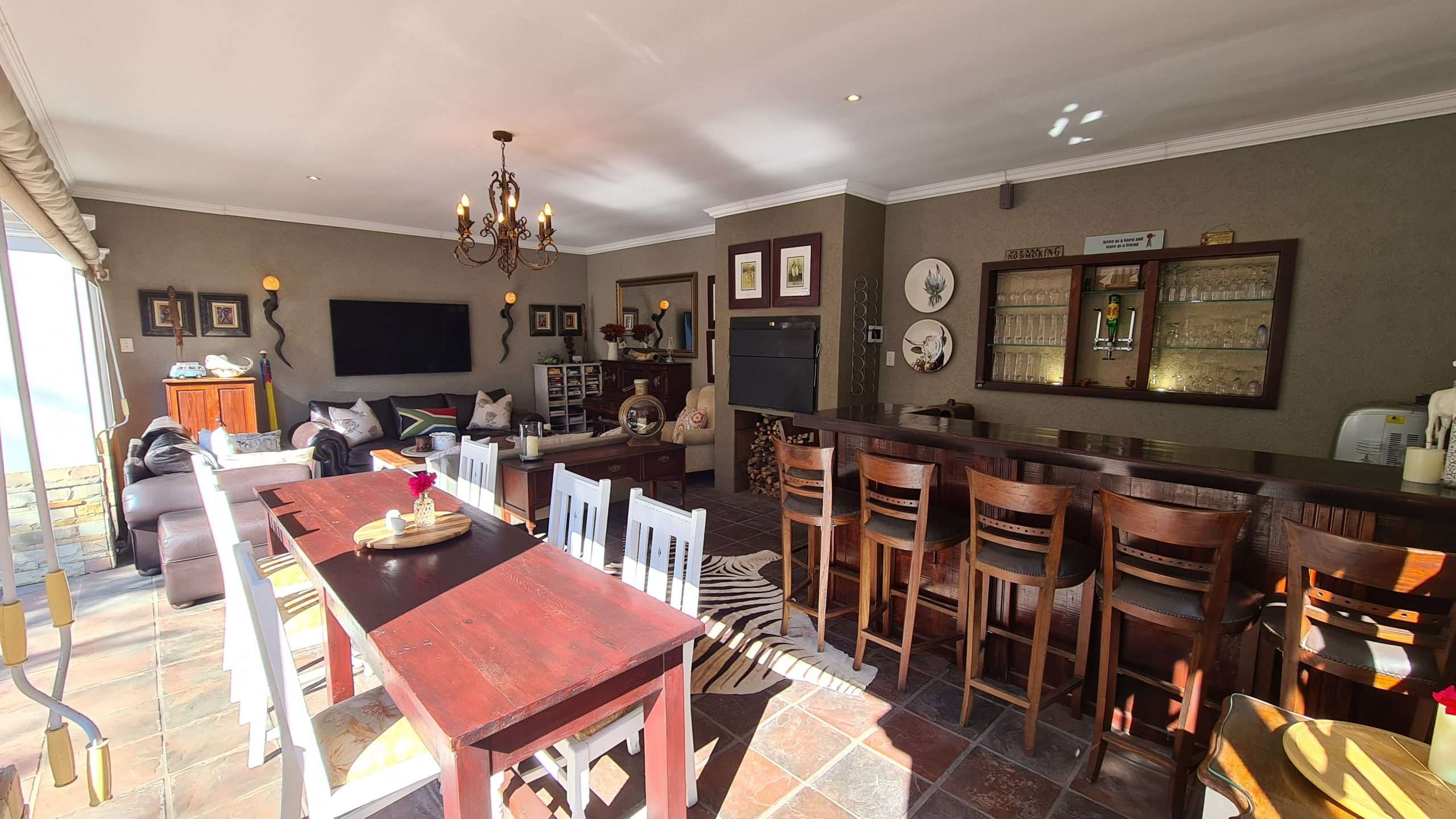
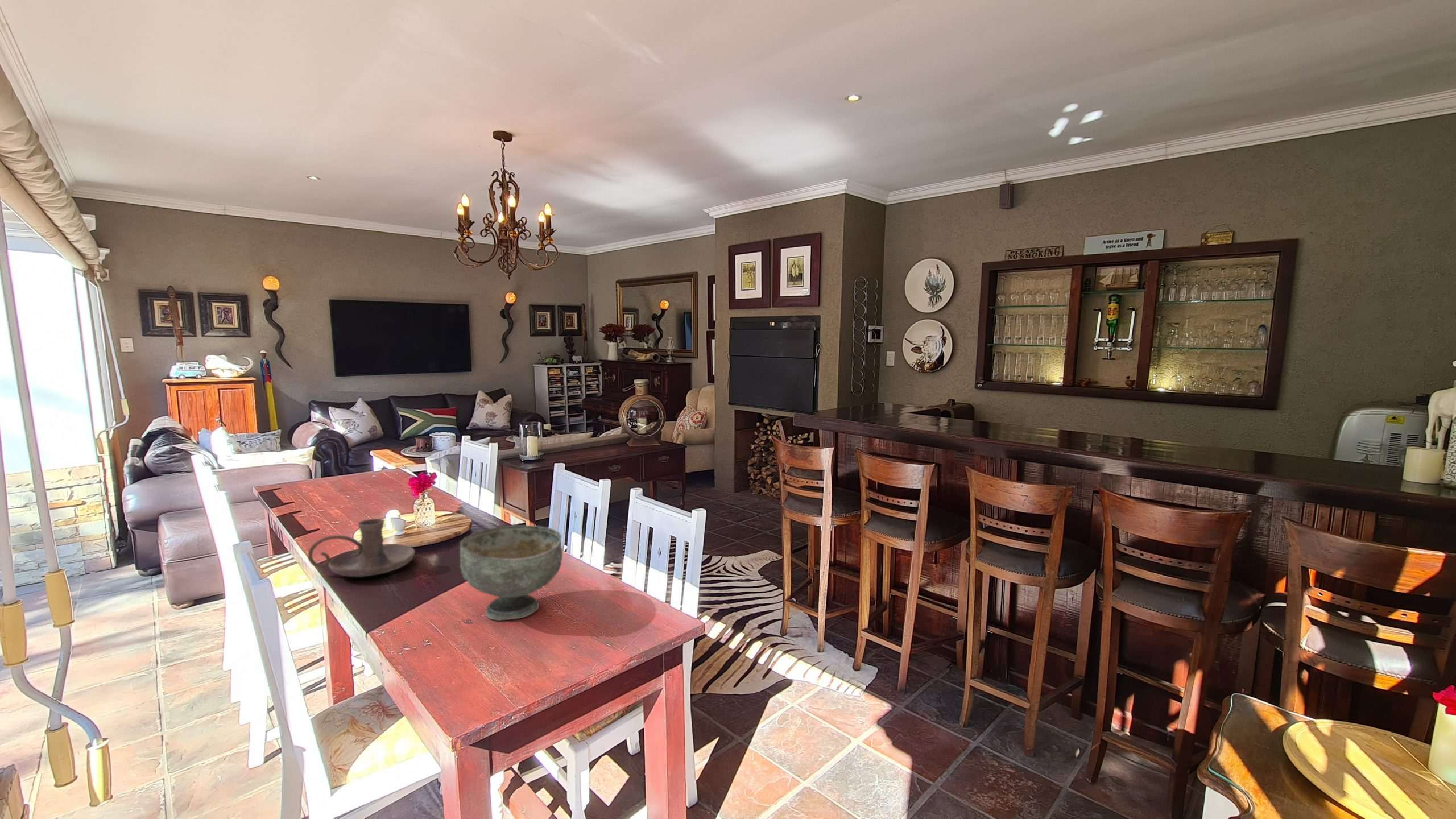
+ decorative bowl [459,524,563,621]
+ candle holder [308,518,415,577]
